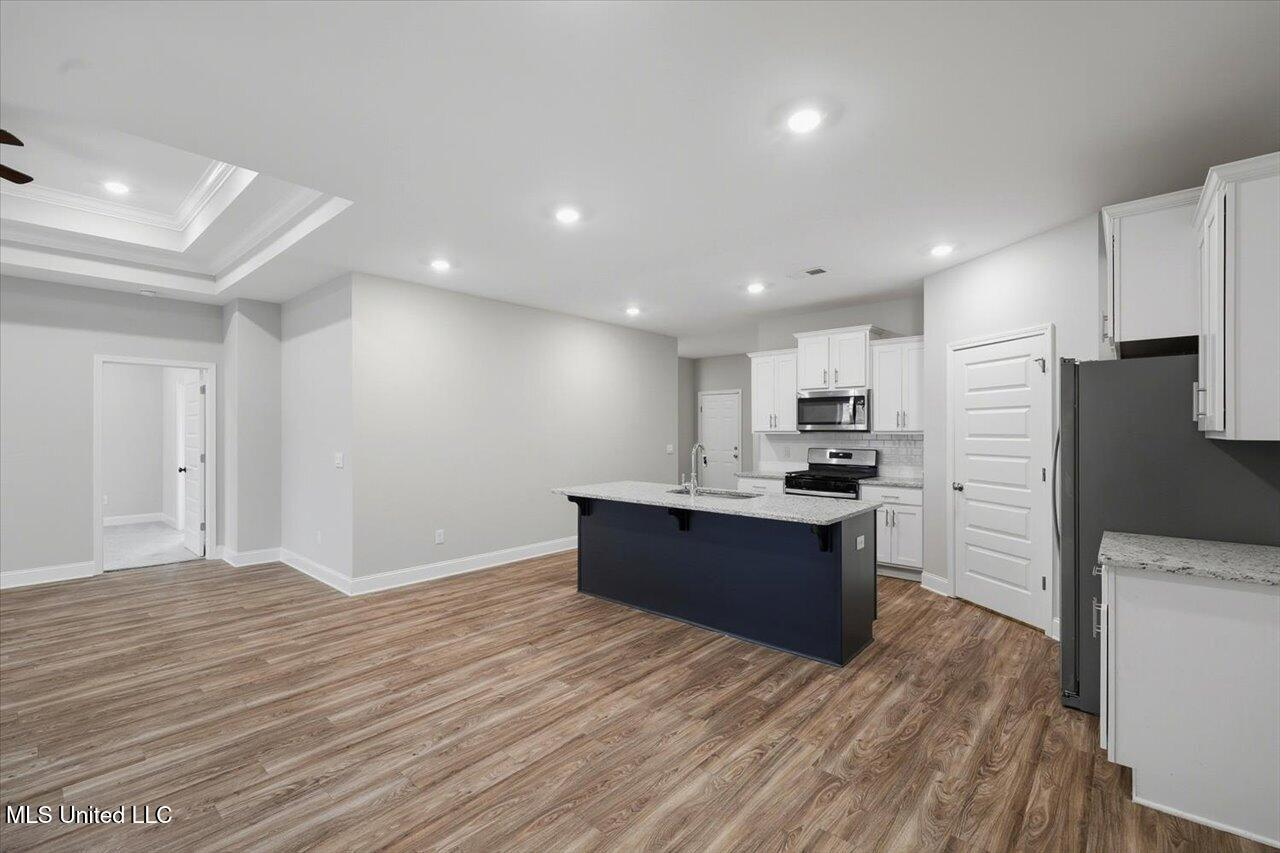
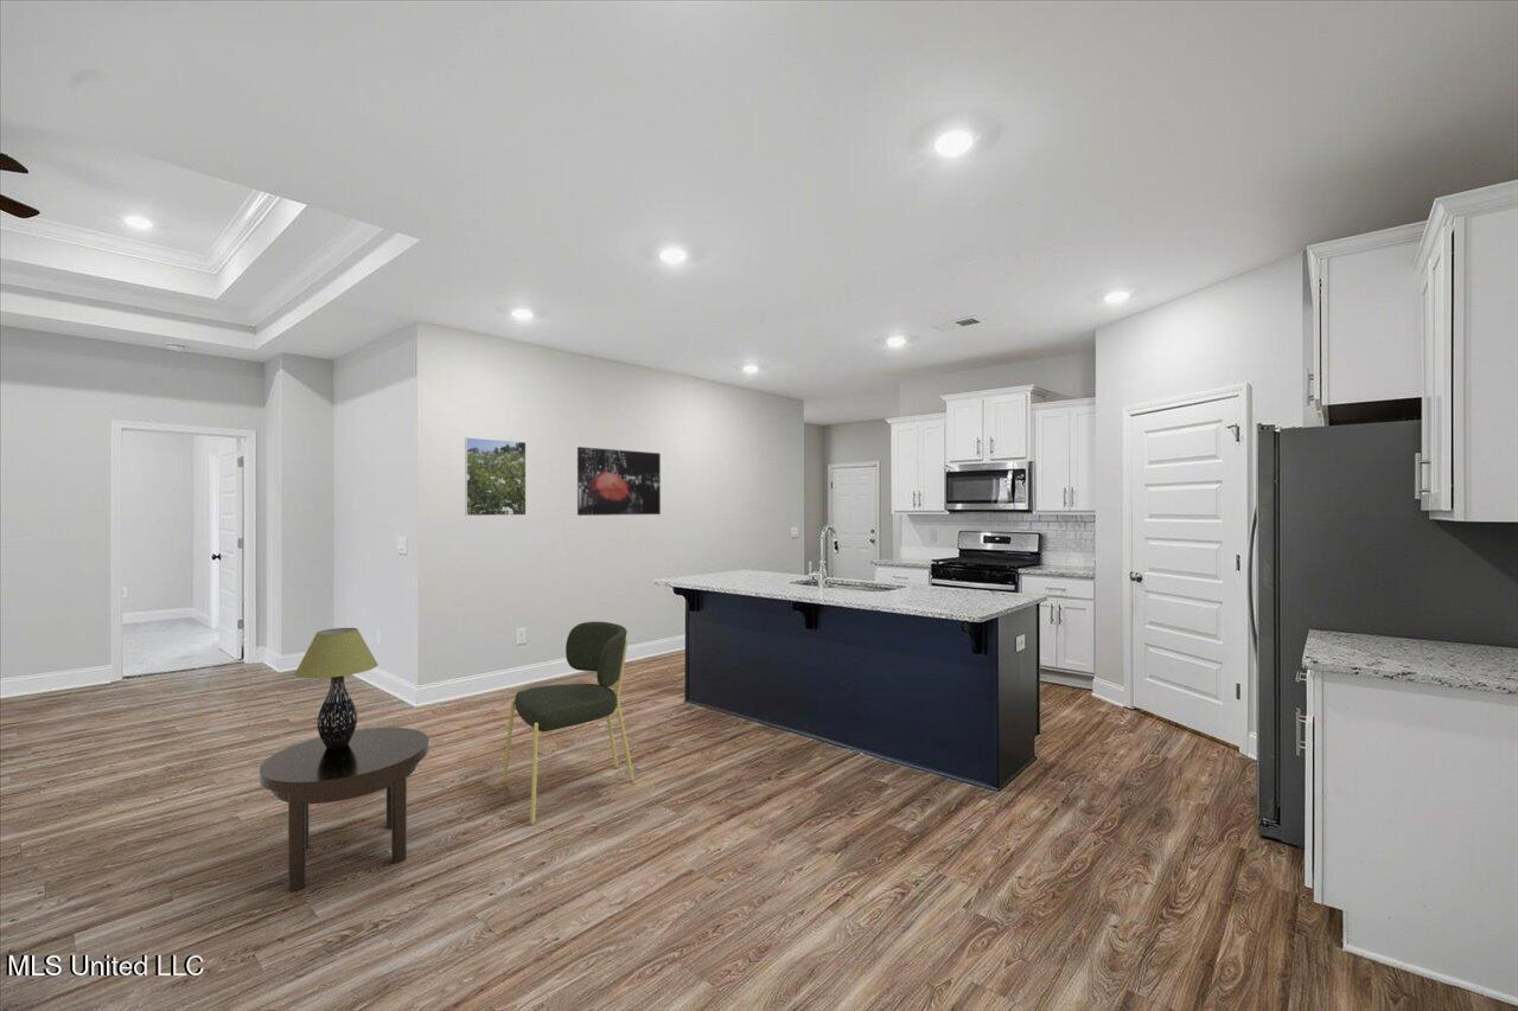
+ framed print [464,436,528,517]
+ wall art [576,446,662,517]
+ table lamp [293,627,380,749]
+ dining chair [502,621,636,826]
+ side table [259,727,430,892]
